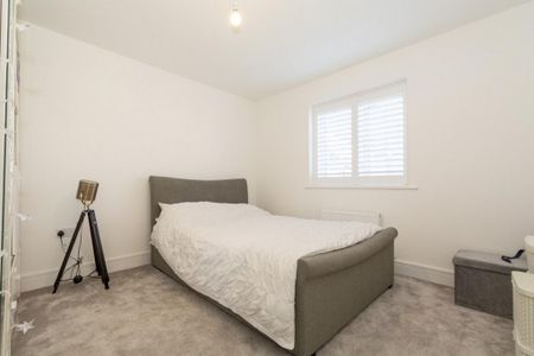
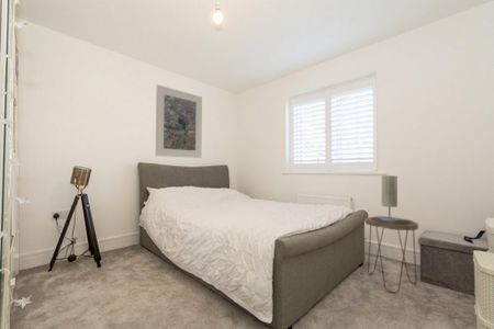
+ table lamp [375,174,404,223]
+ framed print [155,83,203,159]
+ side table [364,215,419,294]
